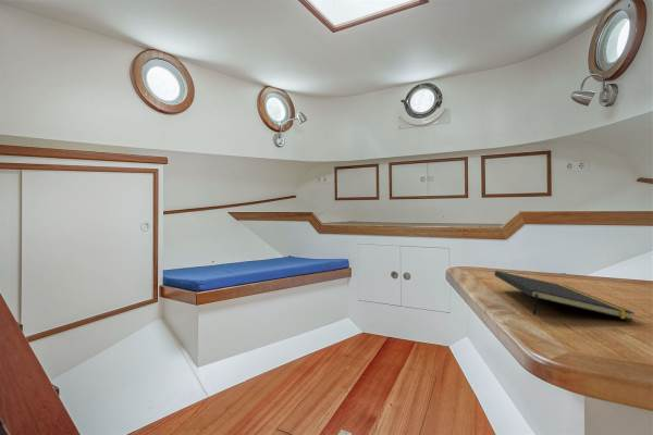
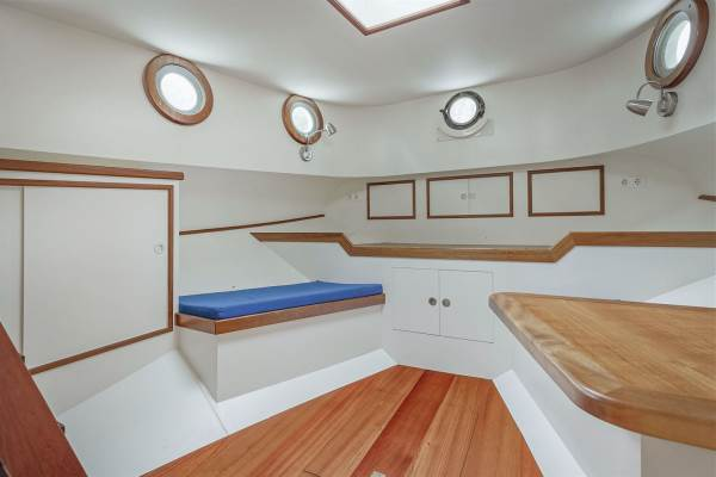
- notepad [493,270,636,322]
